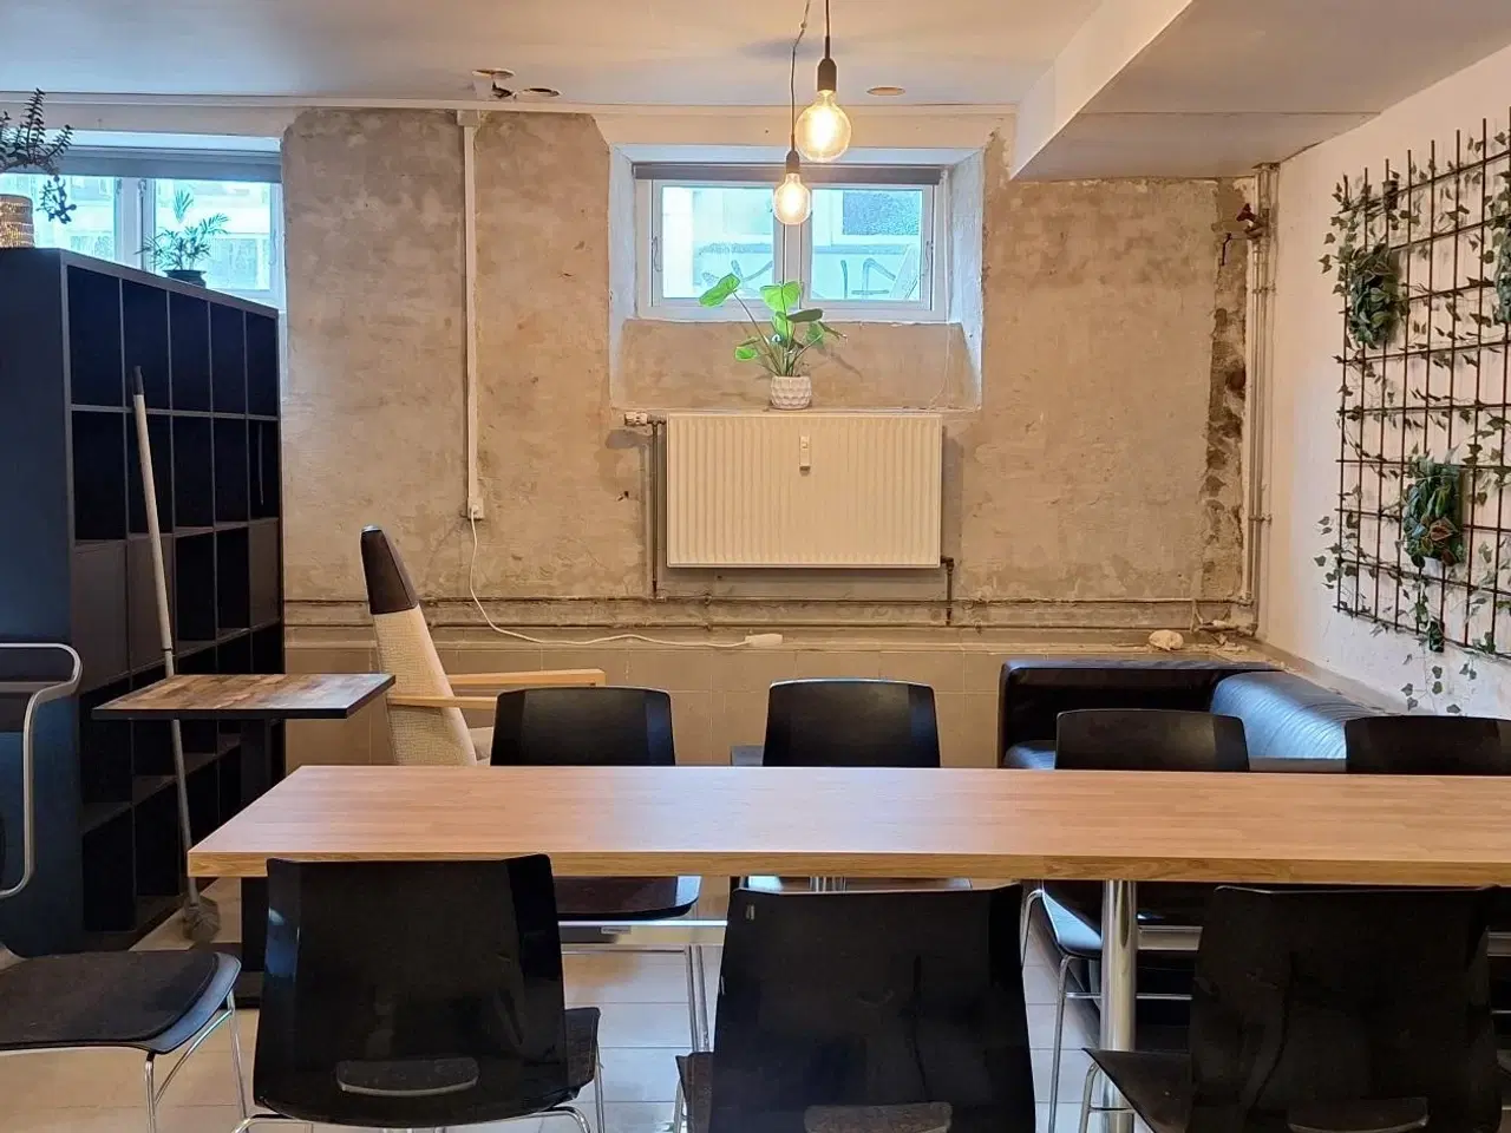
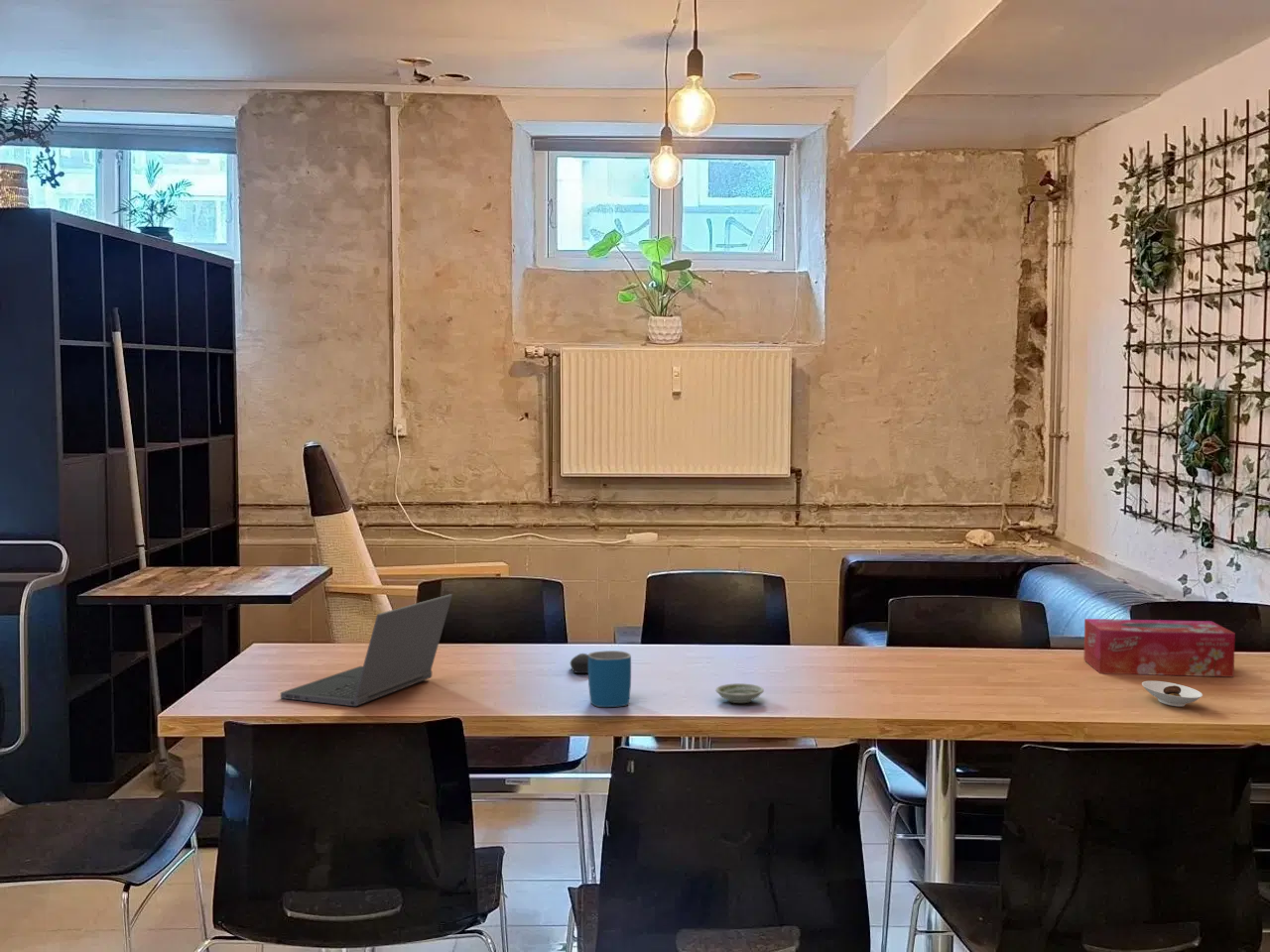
+ laptop computer [280,593,453,707]
+ tissue box [1082,618,1236,678]
+ computer mouse [570,653,588,674]
+ mug [587,650,632,708]
+ saucer [714,682,765,704]
+ saucer [1141,680,1204,708]
